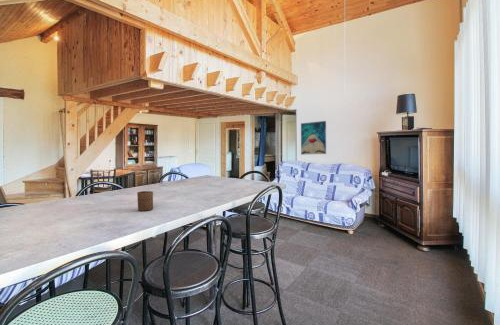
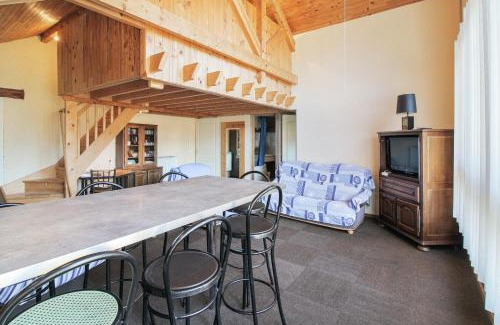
- wall art [300,120,327,156]
- cup [136,190,154,212]
